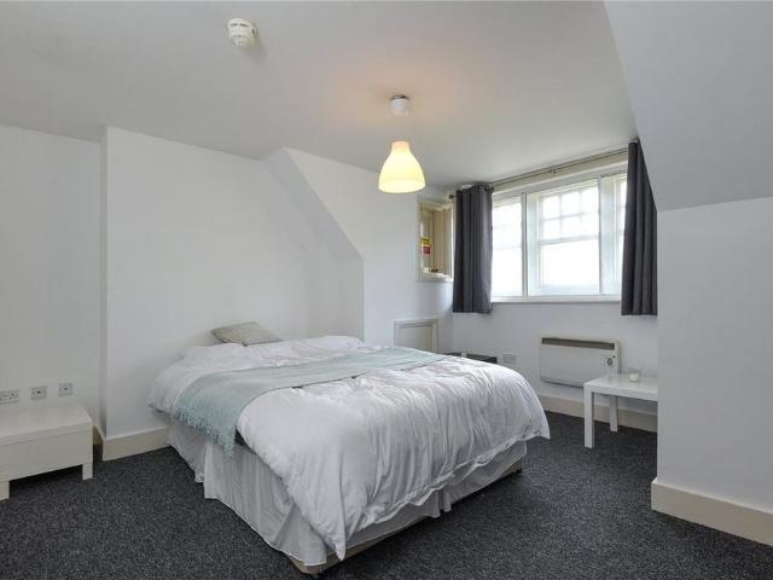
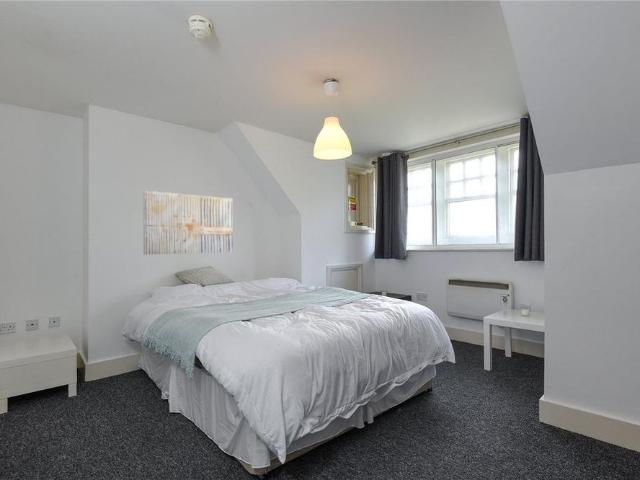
+ wall art [143,190,234,256]
